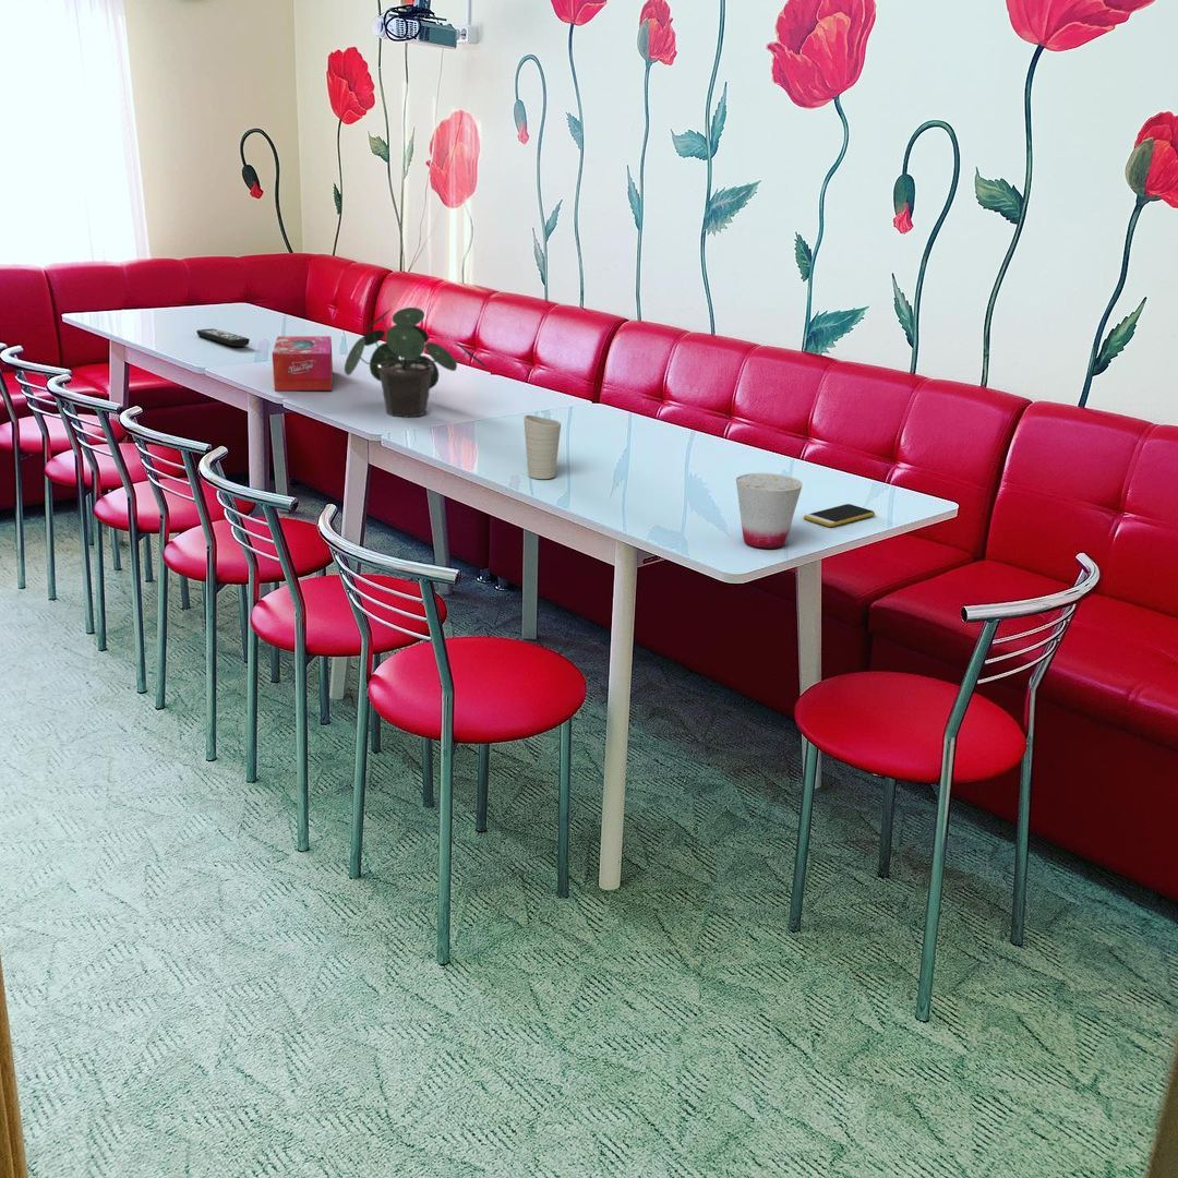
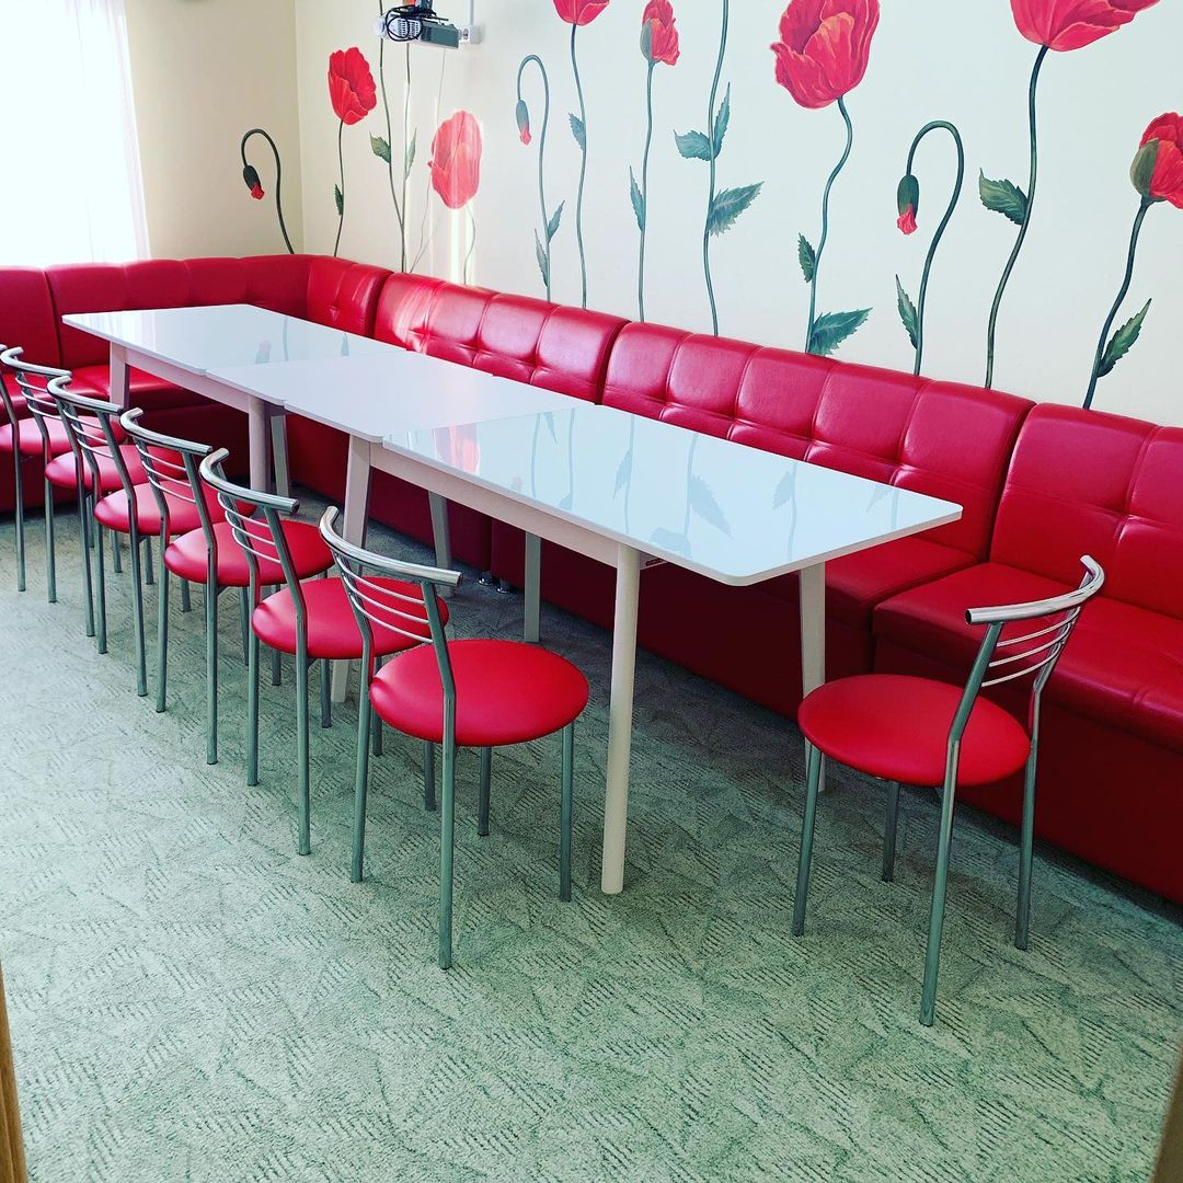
- remote control [195,327,251,348]
- smartphone [803,503,876,528]
- tissue box [272,335,334,392]
- cup [522,414,562,480]
- cup [735,472,804,550]
- potted plant [344,306,489,418]
